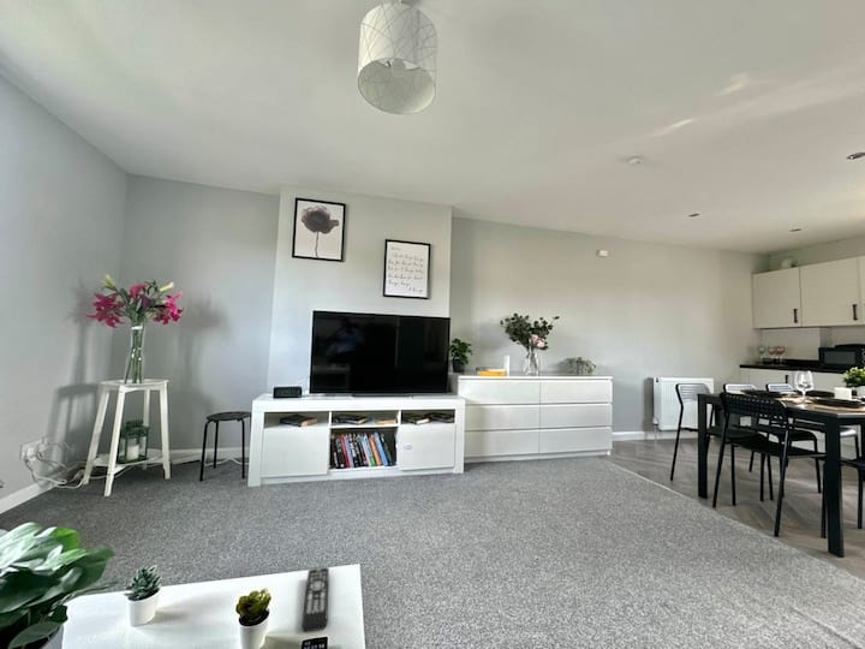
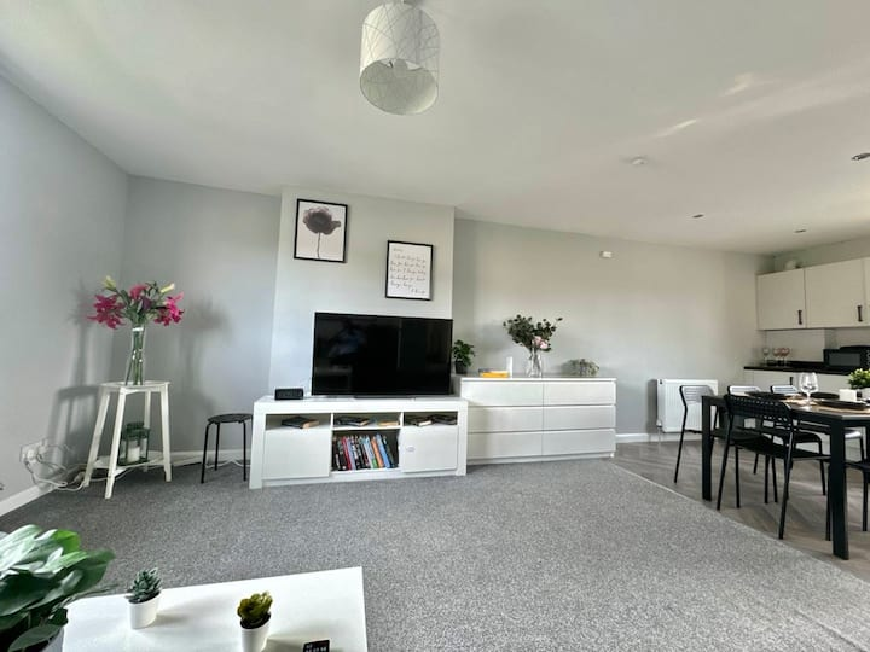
- remote control [302,566,330,633]
